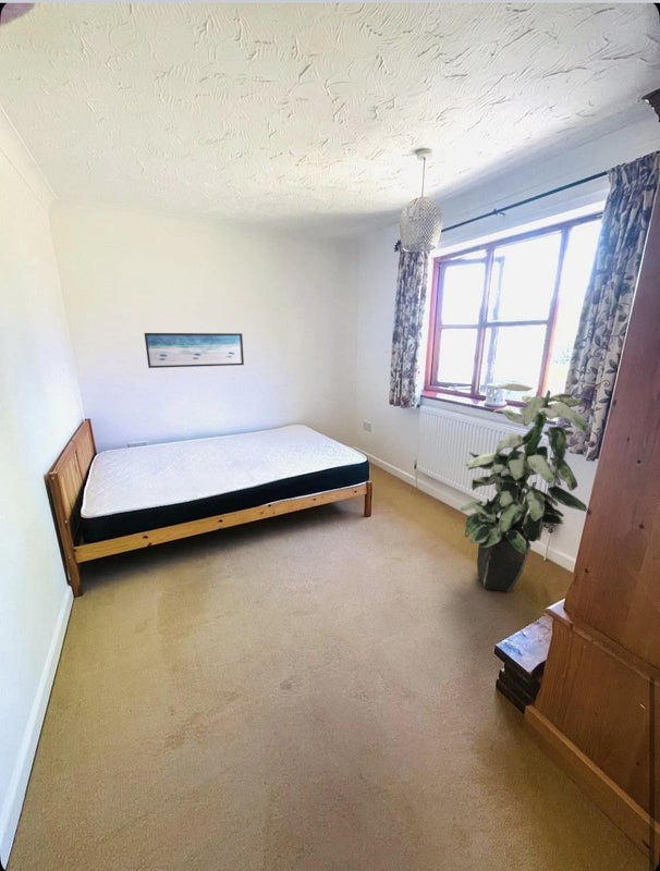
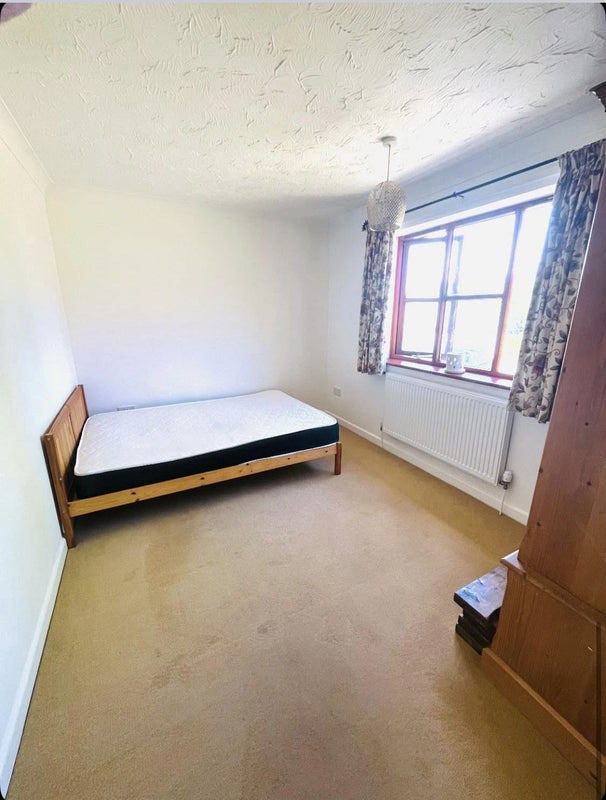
- wall art [144,332,245,369]
- indoor plant [459,382,589,593]
